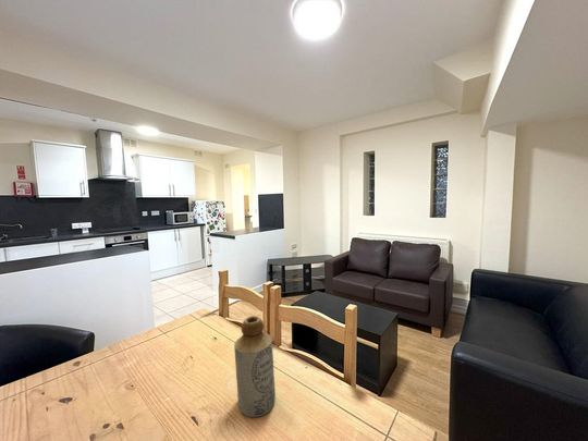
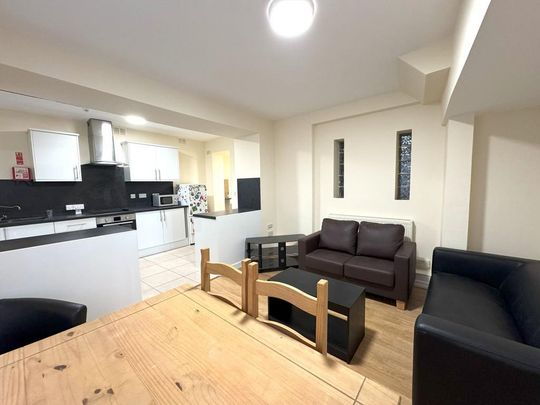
- bottle [233,315,277,418]
